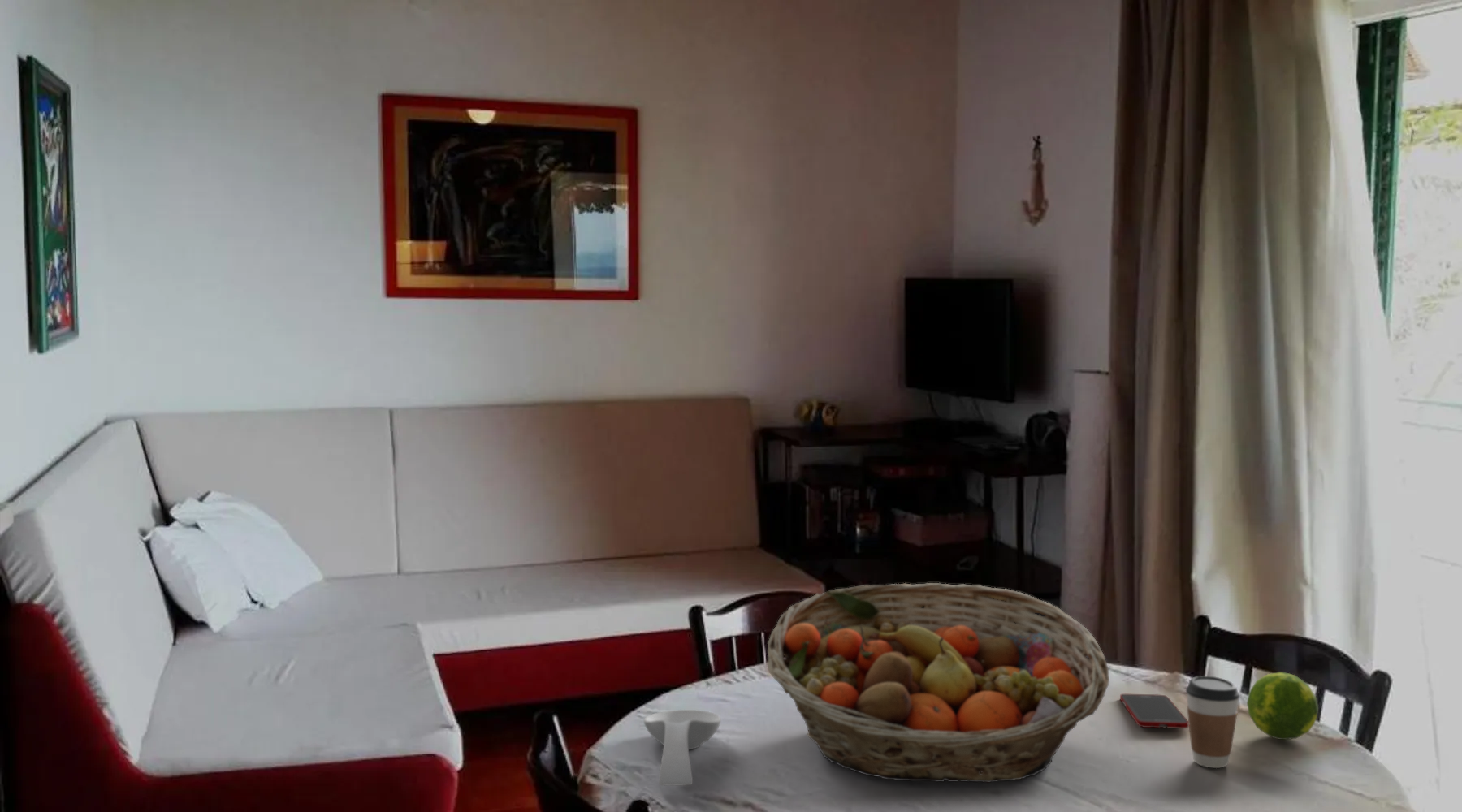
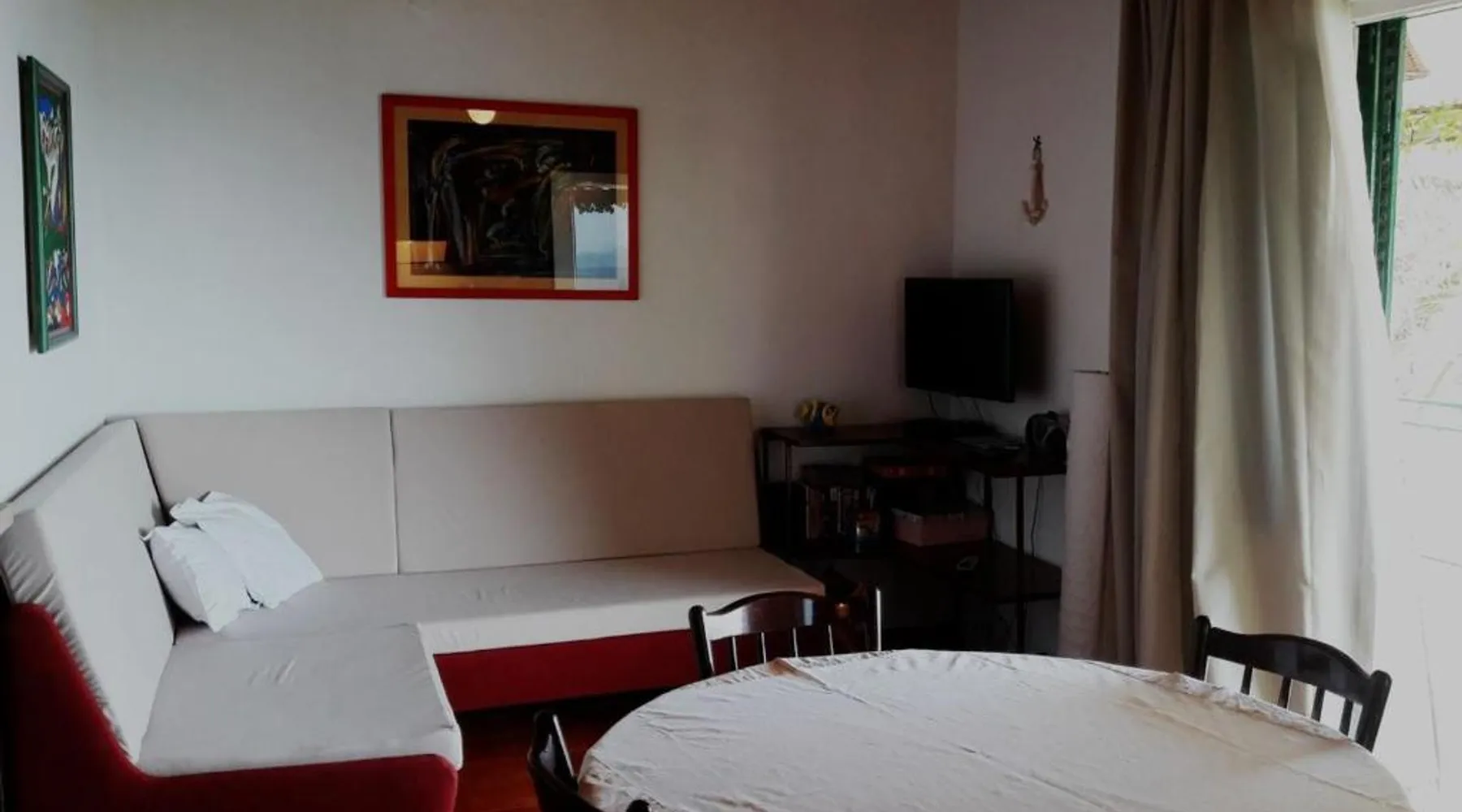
- fruit basket [767,582,1110,783]
- coffee cup [1185,675,1241,769]
- spoon rest [643,709,722,786]
- fruit [1246,672,1319,741]
- cell phone [1119,693,1189,729]
